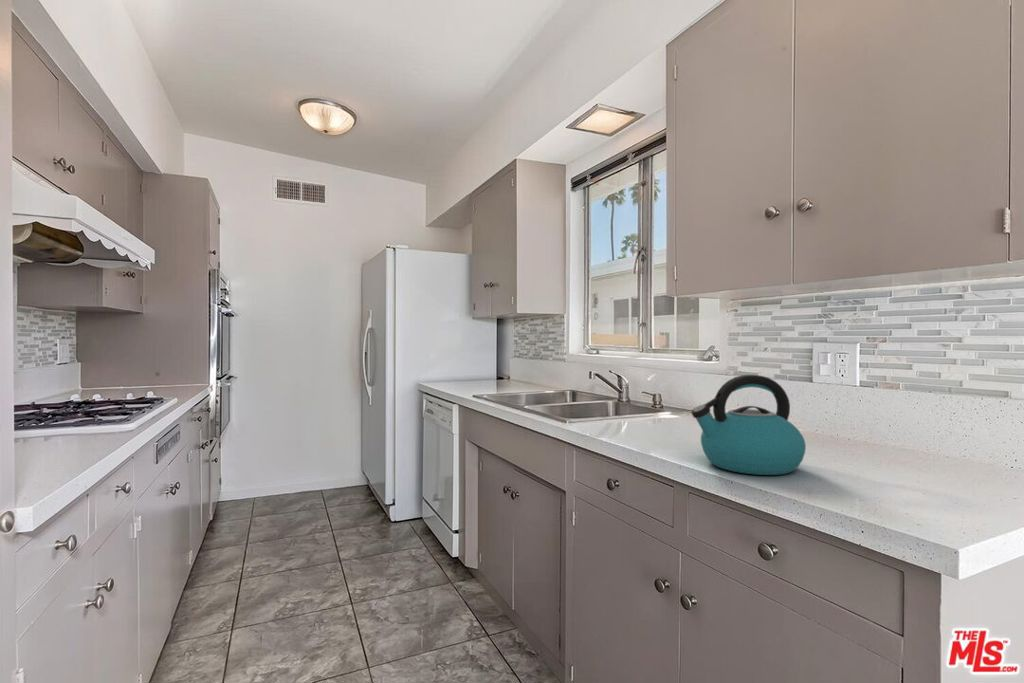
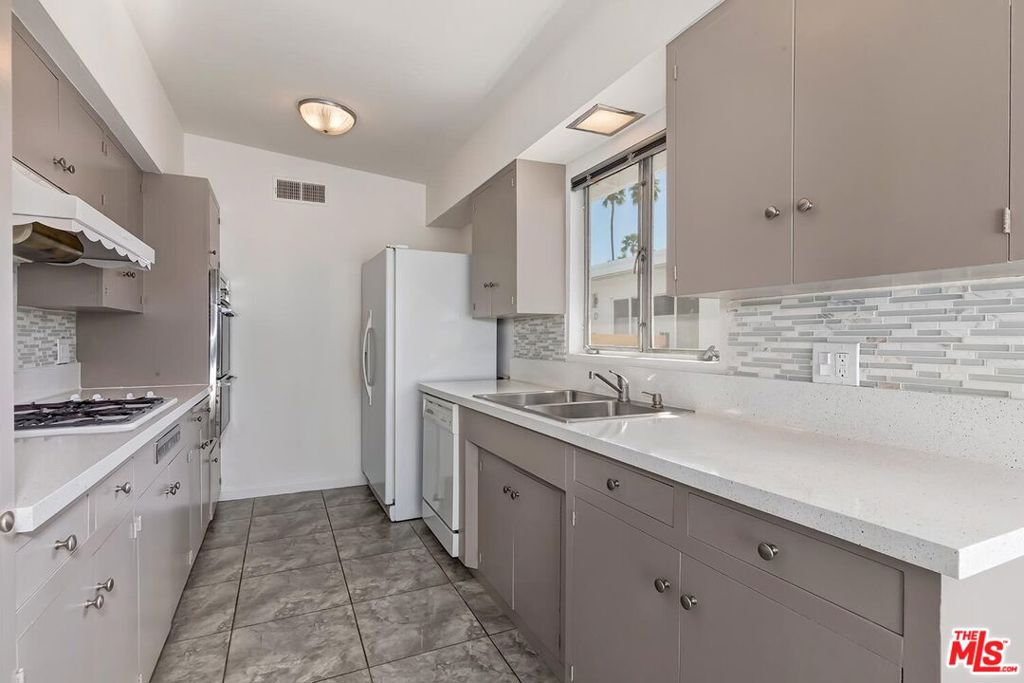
- kettle [691,374,807,476]
